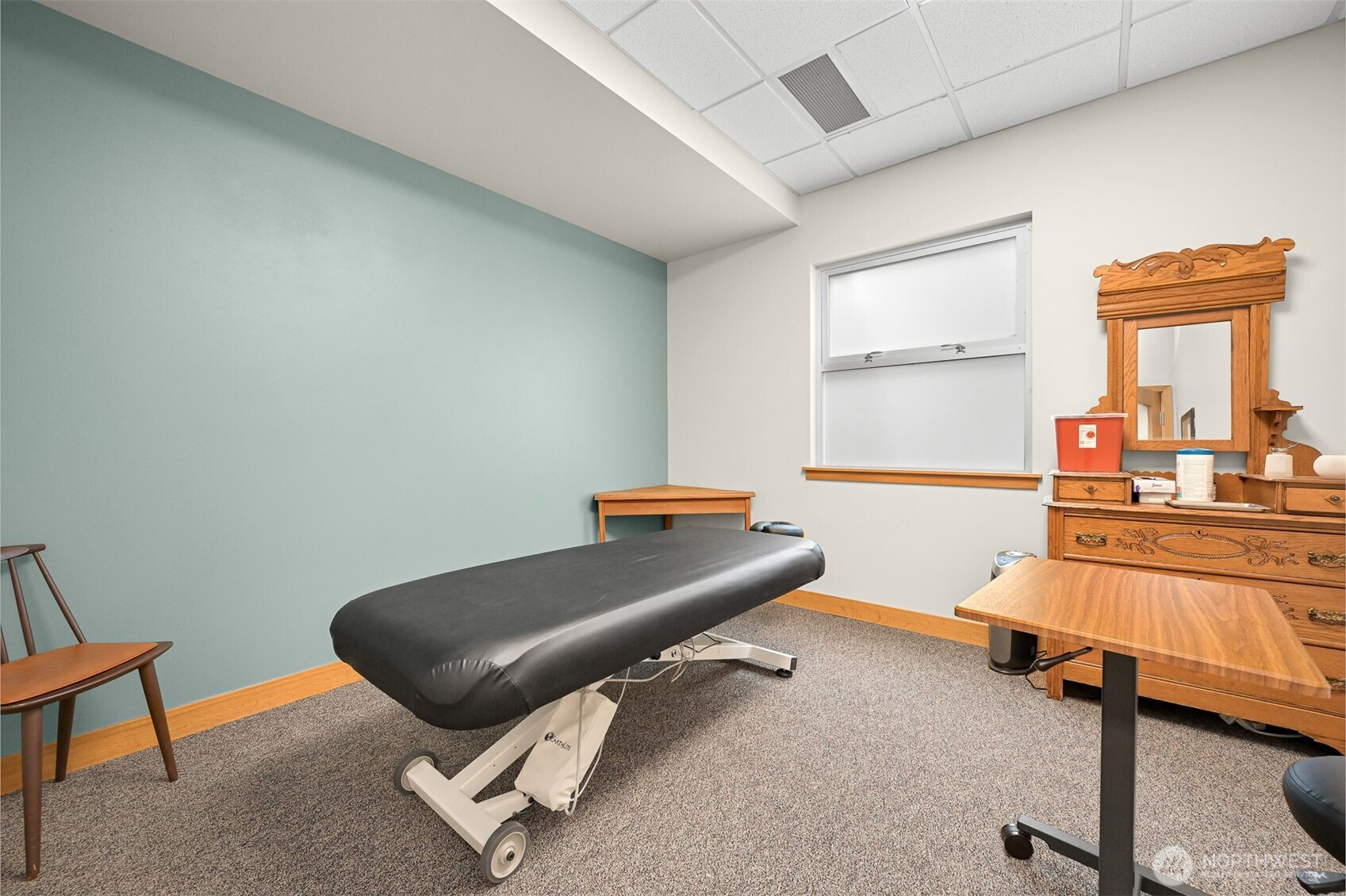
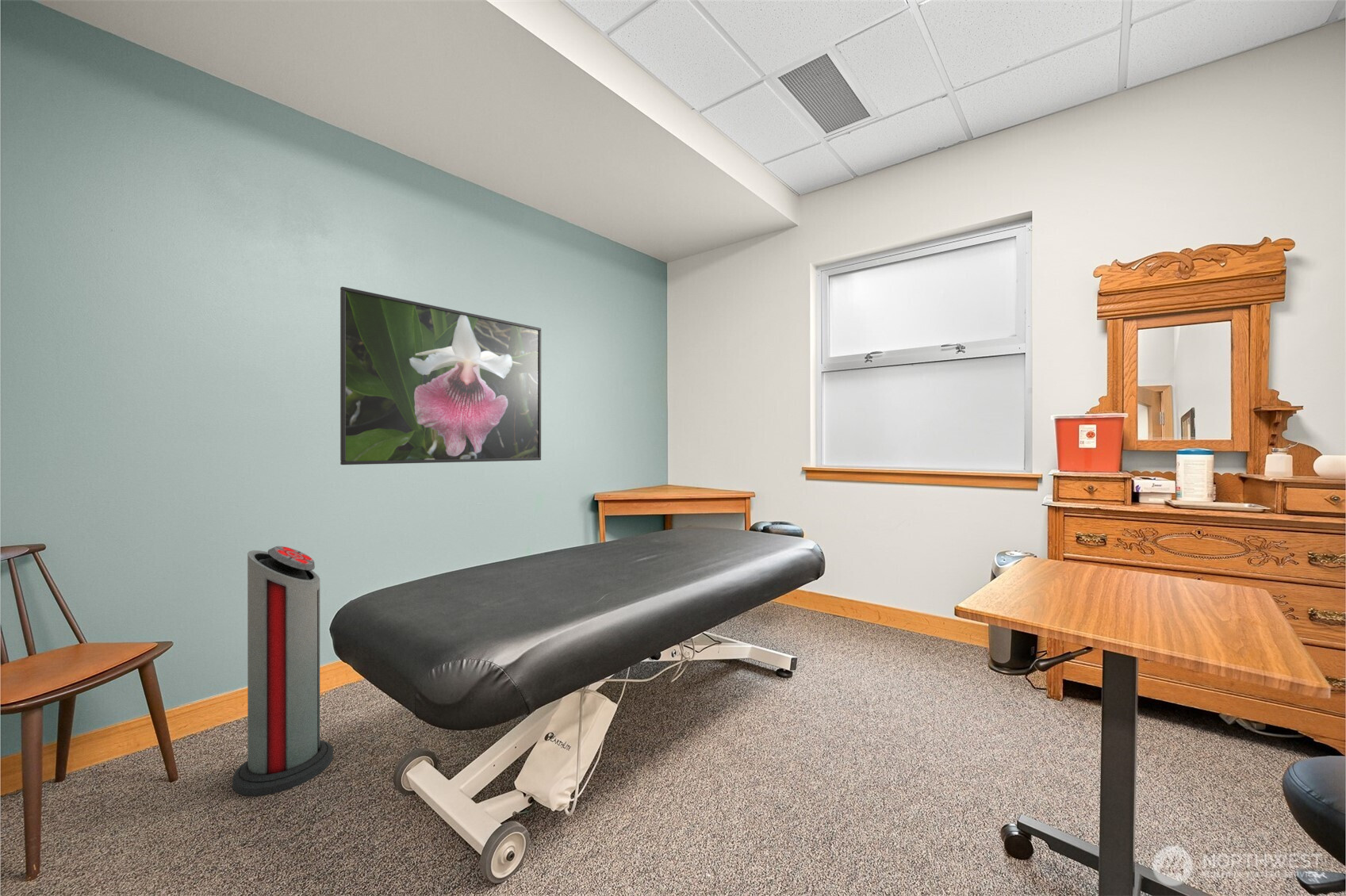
+ air purifier [232,546,334,797]
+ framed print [339,286,542,465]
